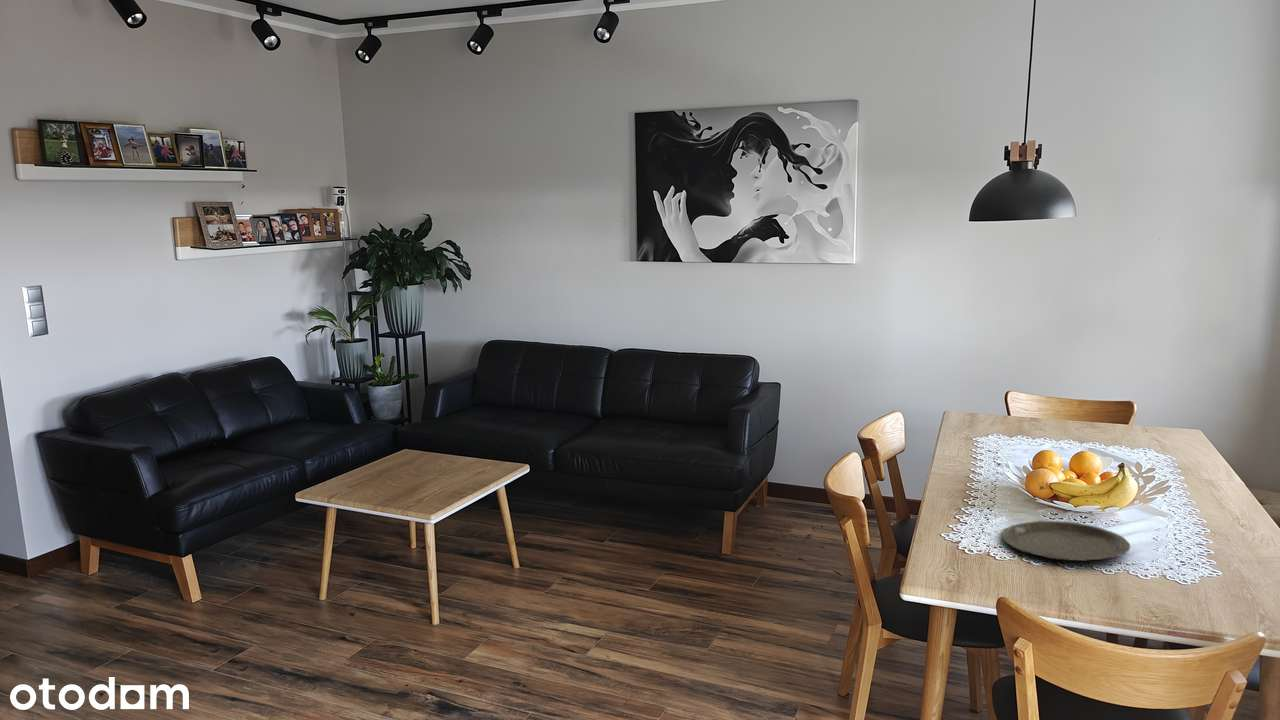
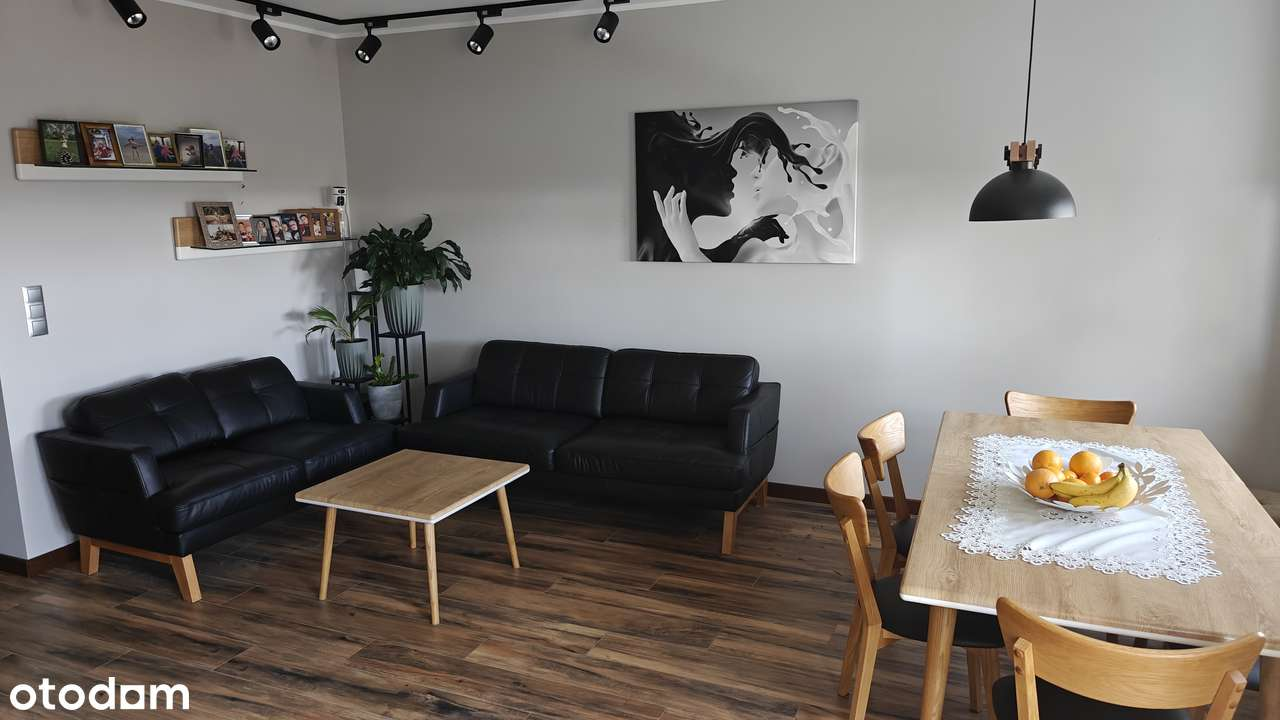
- plate [1001,520,1131,562]
